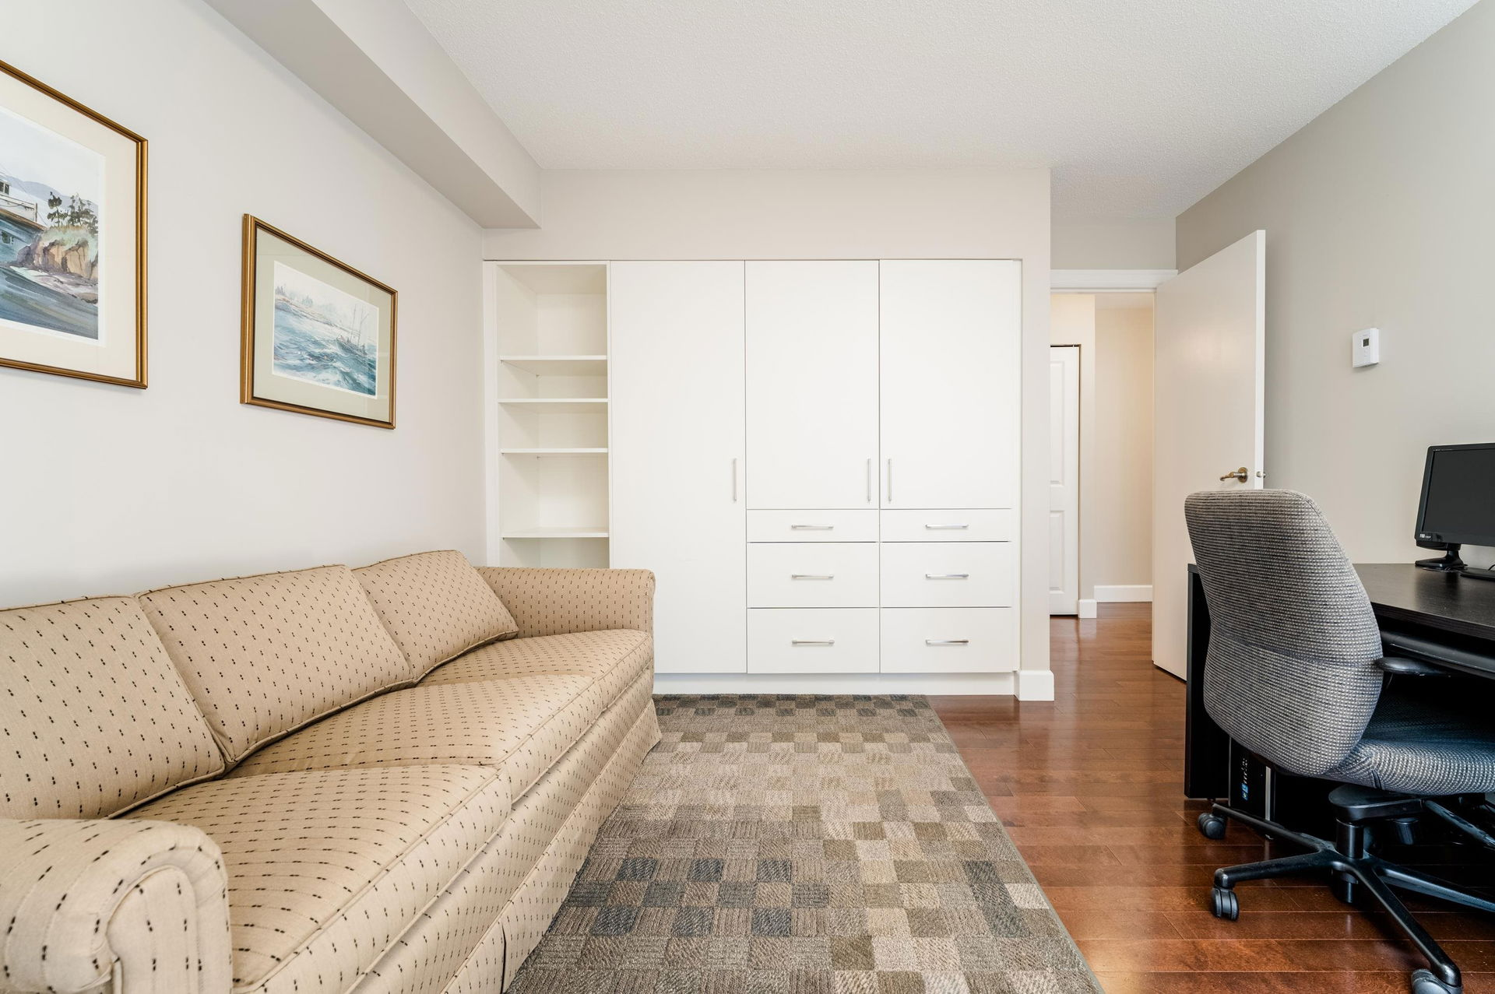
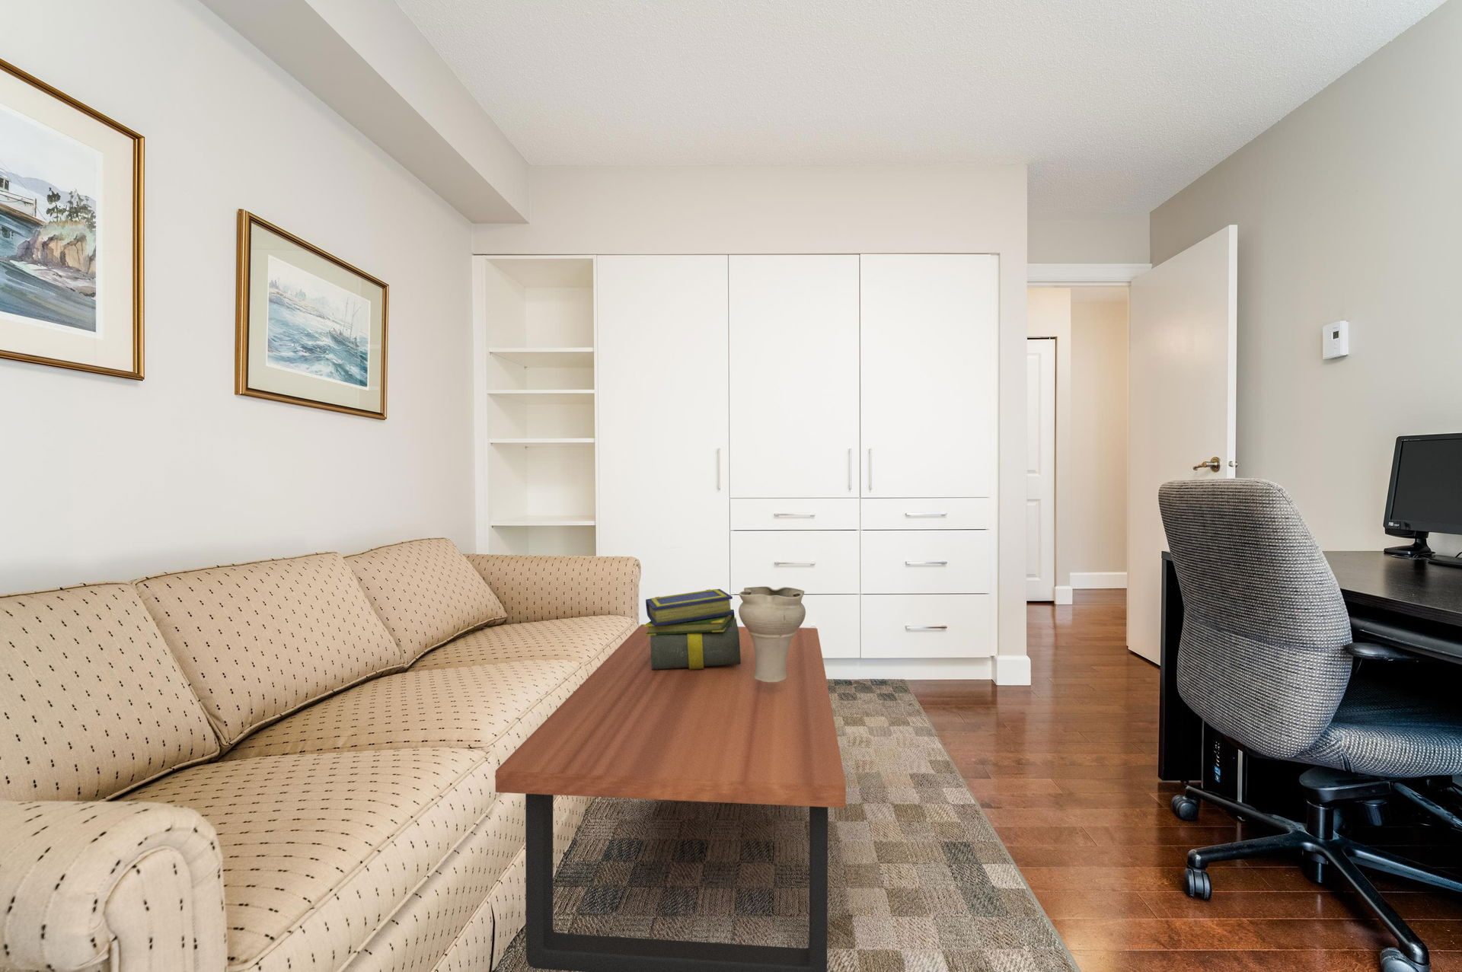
+ coffee table [495,624,847,972]
+ vase [738,586,806,682]
+ stack of books [645,588,741,669]
